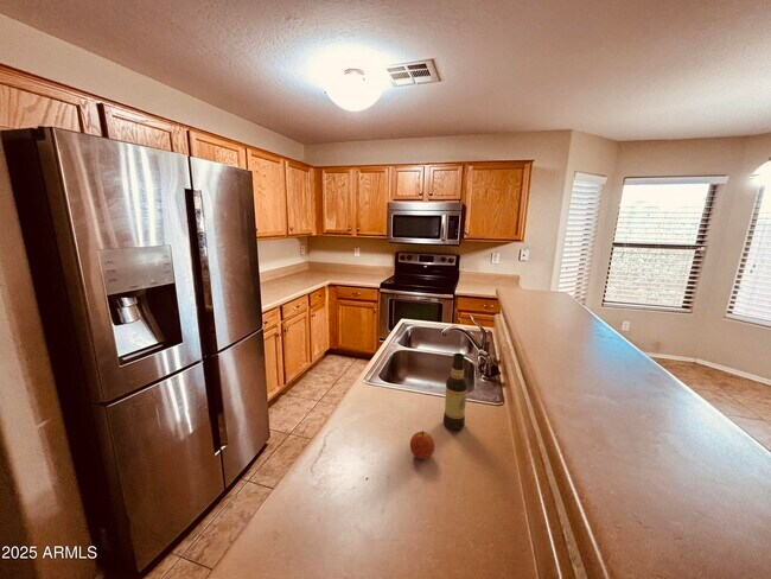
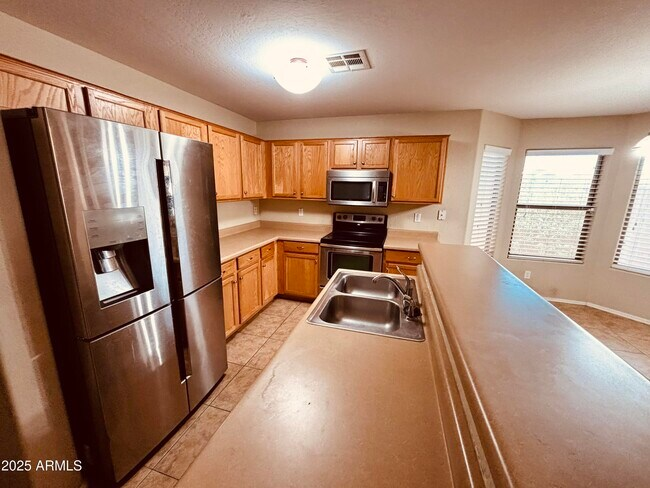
- fruit [409,430,435,460]
- bottle [442,352,469,432]
